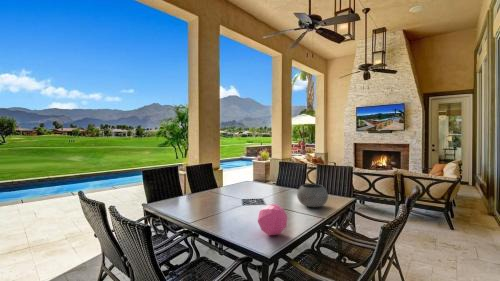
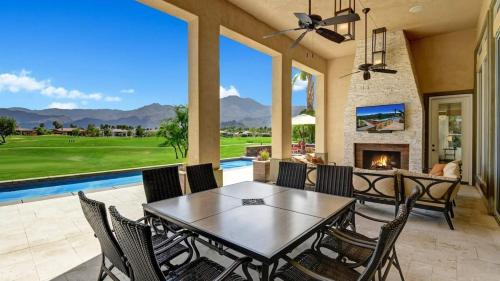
- decorative ball [257,203,288,237]
- bowl [296,183,329,208]
